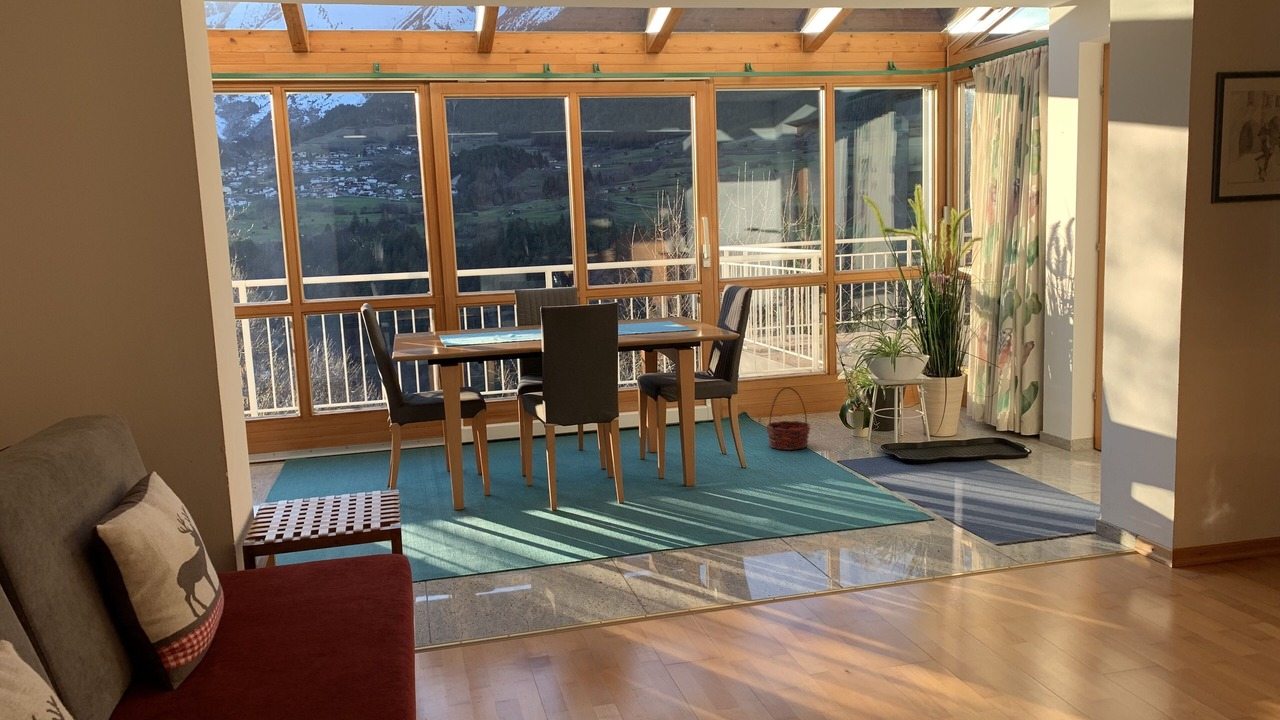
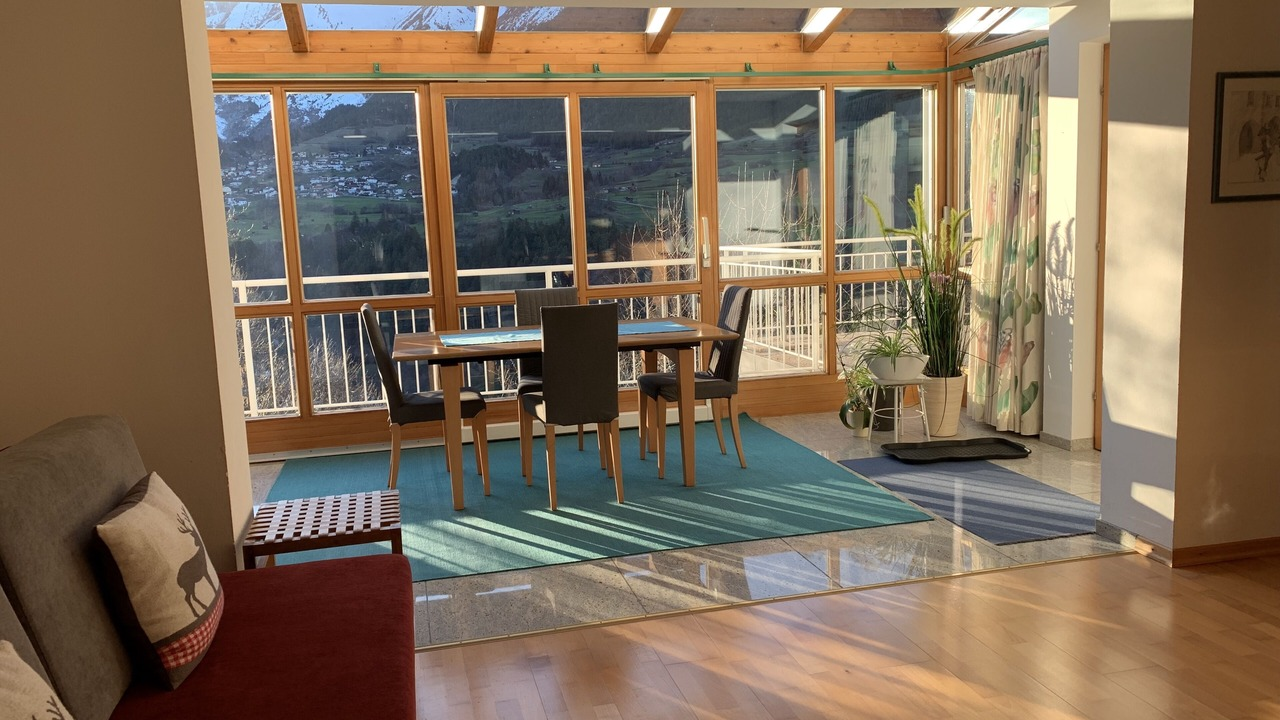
- basket [765,386,812,451]
